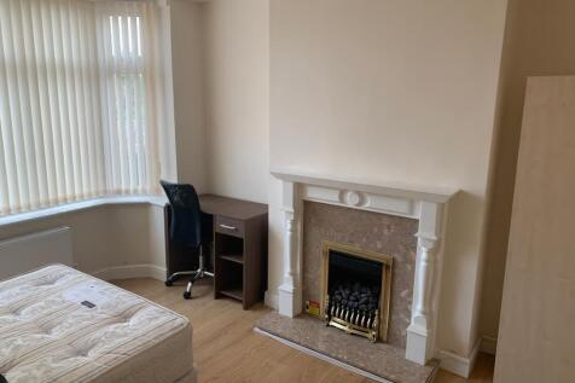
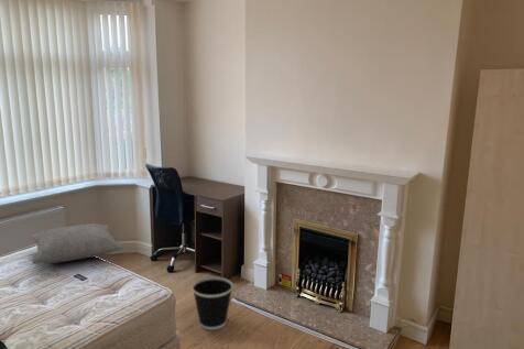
+ pillow [30,222,124,265]
+ wastebasket [192,276,234,331]
